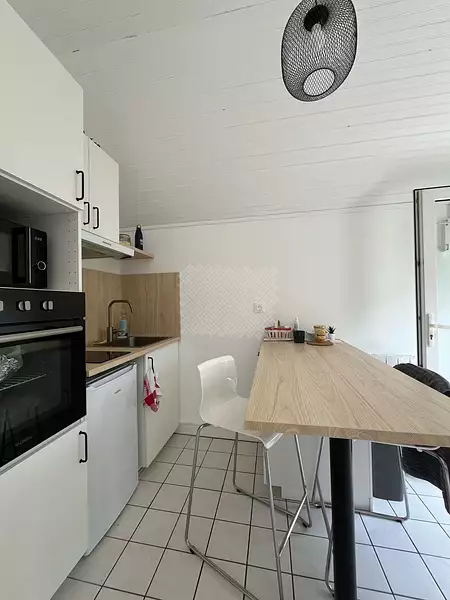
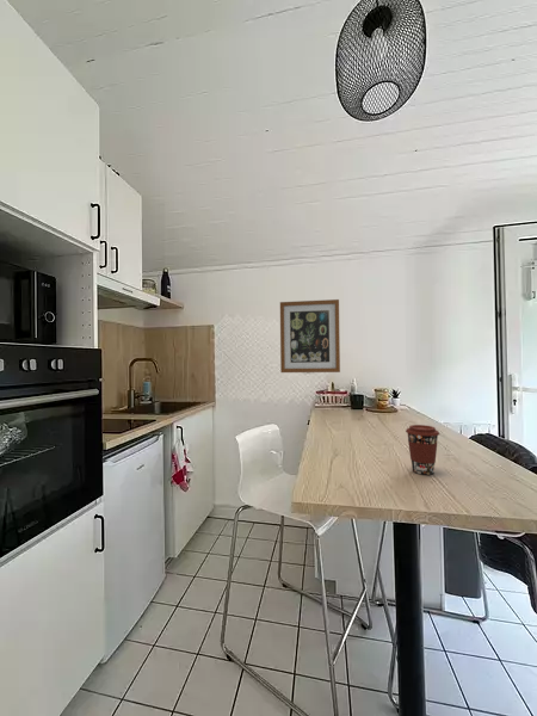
+ coffee cup [405,424,440,476]
+ wall art [279,298,341,374]
